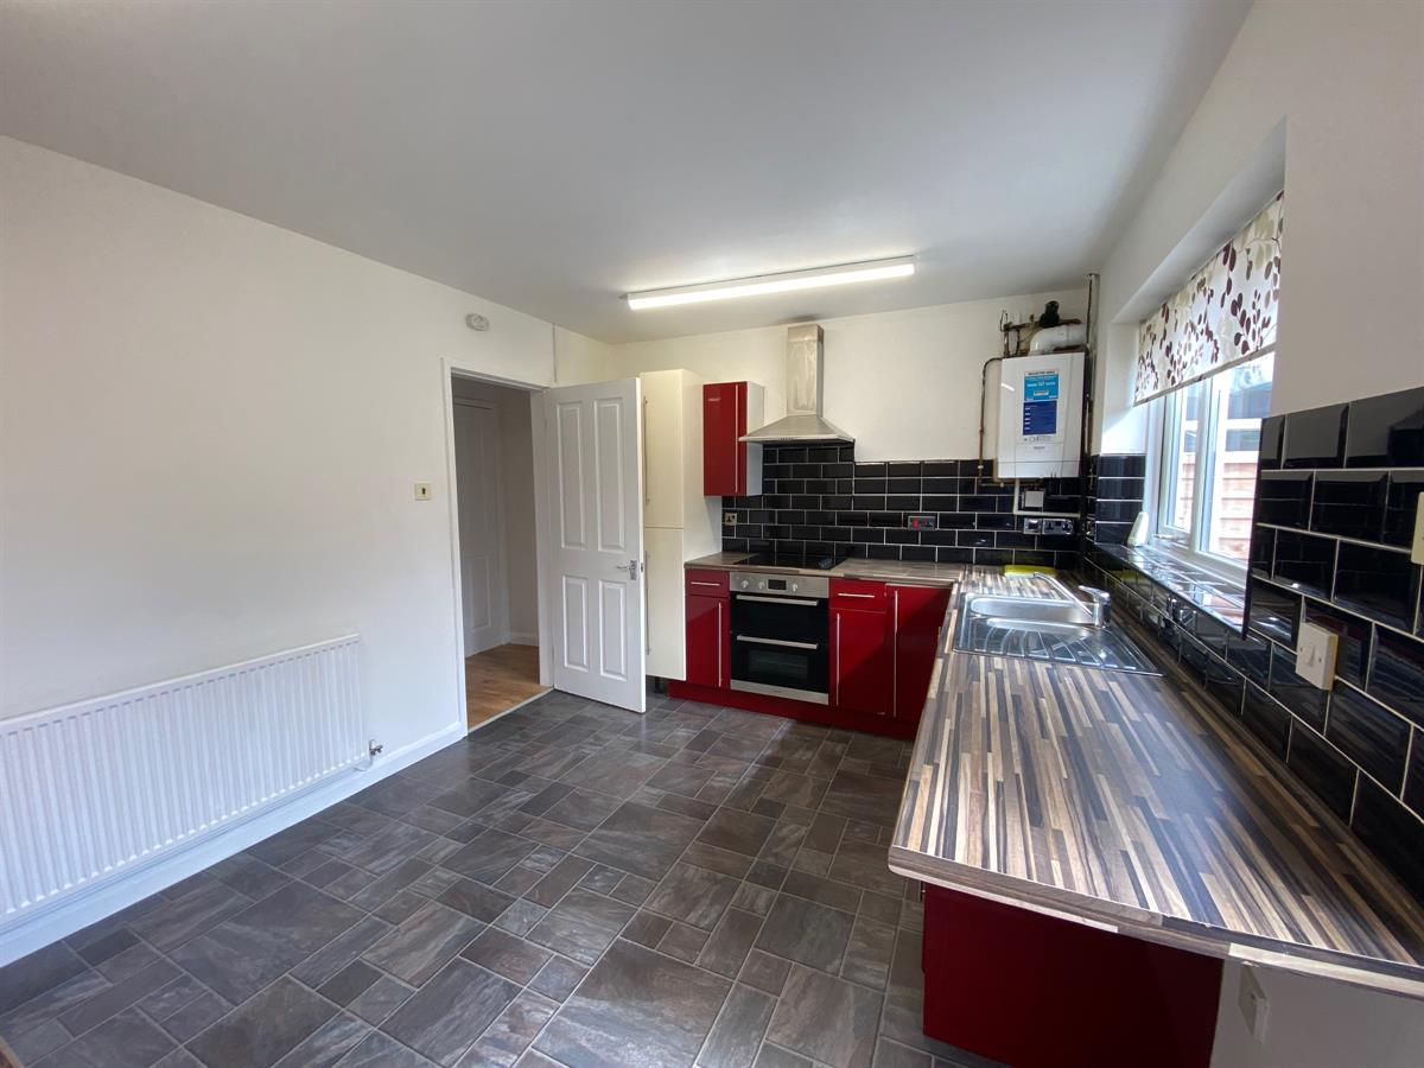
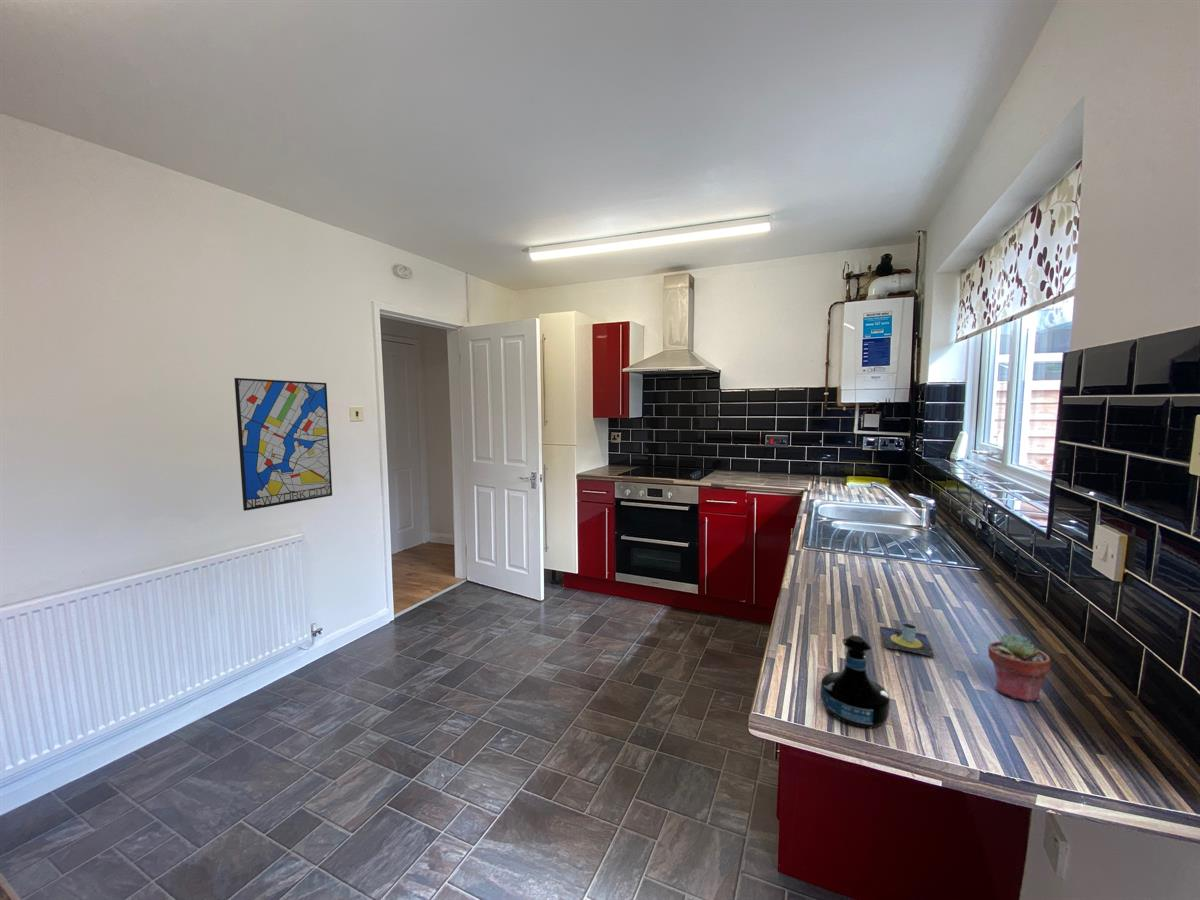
+ potted succulent [987,632,1052,703]
+ mug [880,622,934,658]
+ tequila bottle [820,634,891,729]
+ wall art [233,377,333,512]
